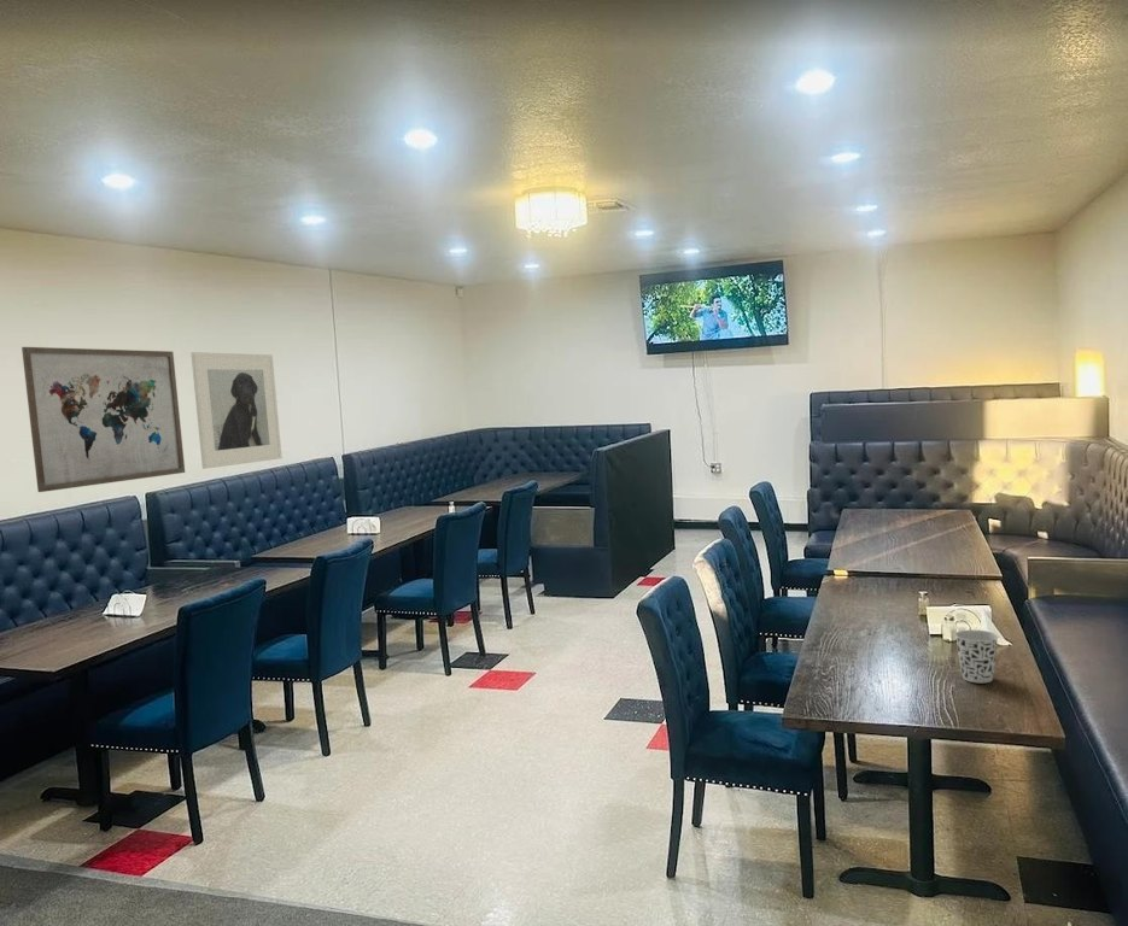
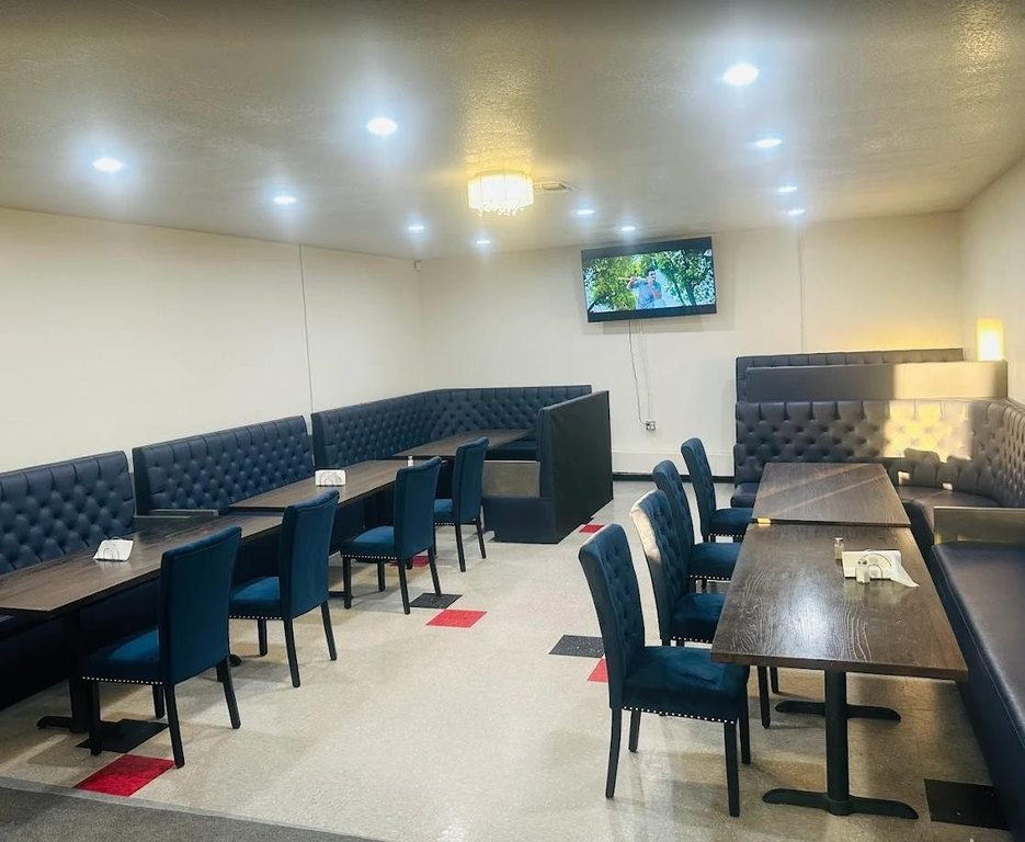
- wall art [21,346,186,493]
- cup [953,629,1000,684]
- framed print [191,351,284,470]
